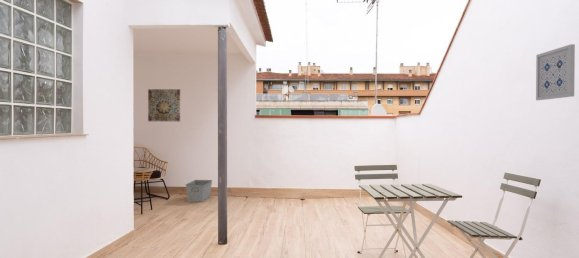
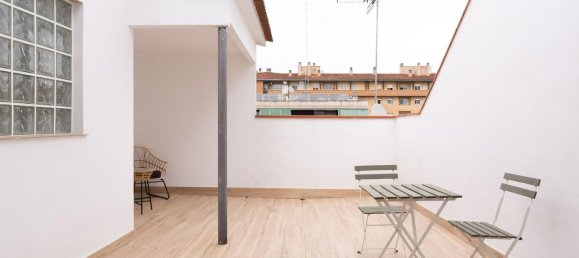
- wall art [535,43,576,101]
- wall art [147,88,181,122]
- storage bin [185,179,213,203]
